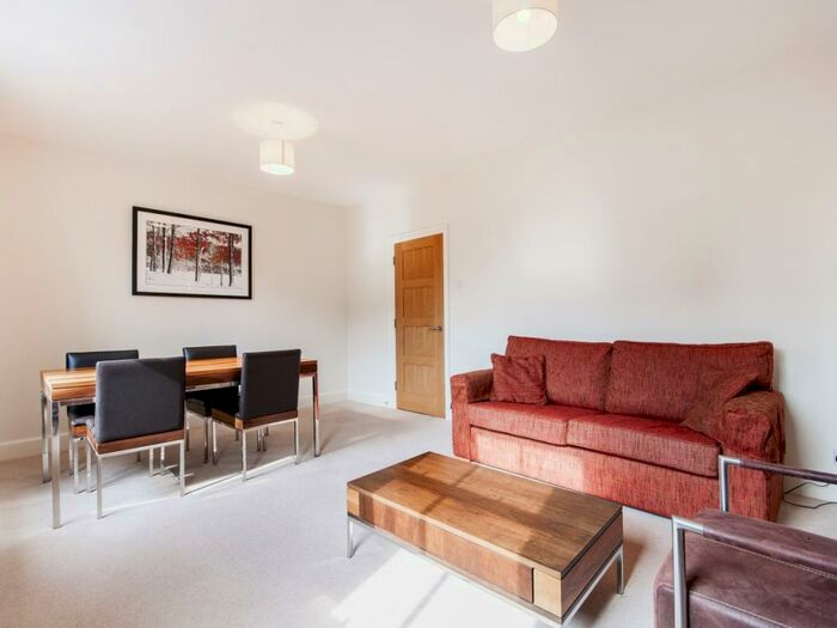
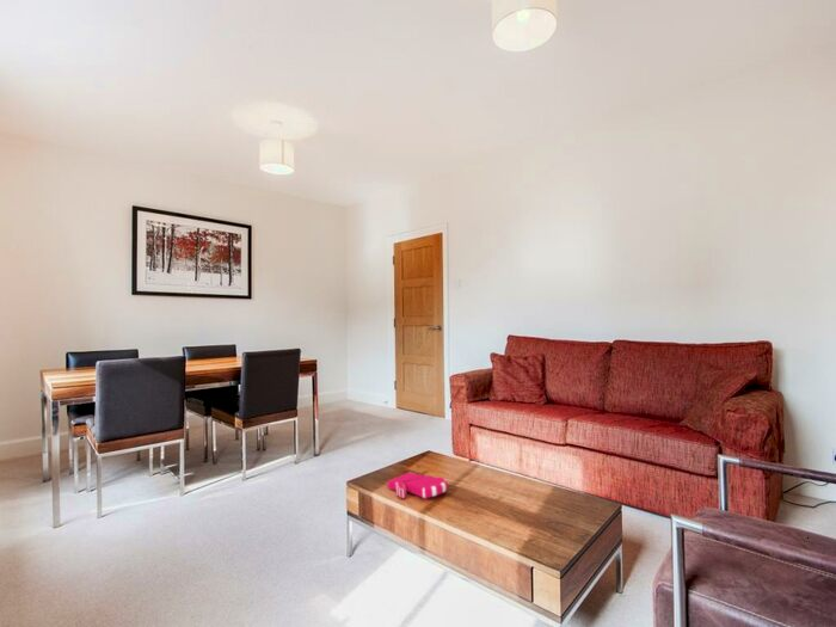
+ book [387,471,449,500]
